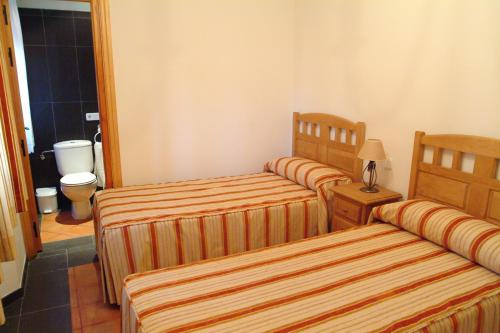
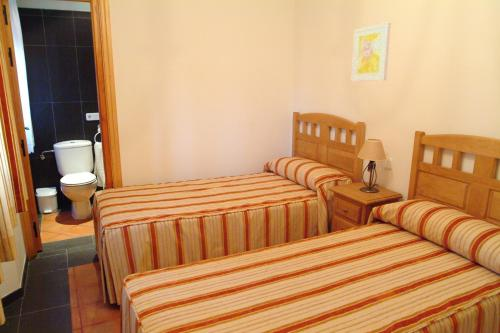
+ wall art [350,22,392,82]
